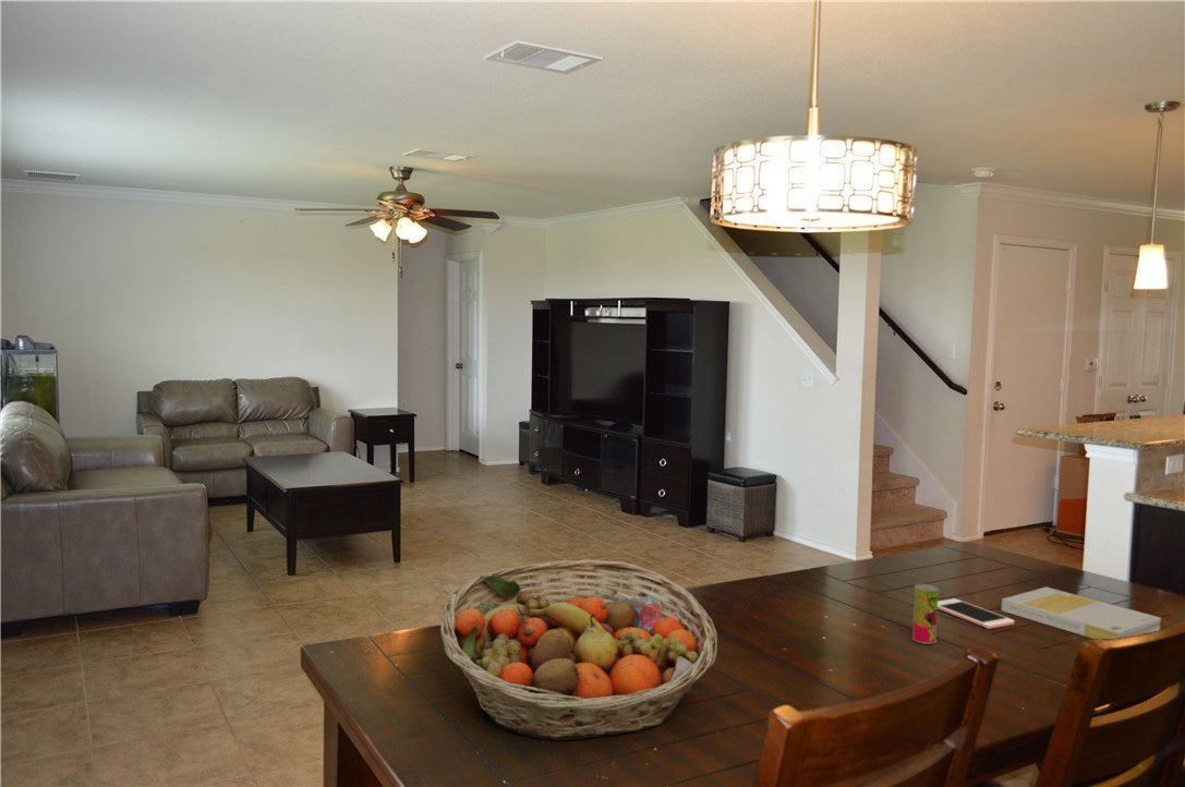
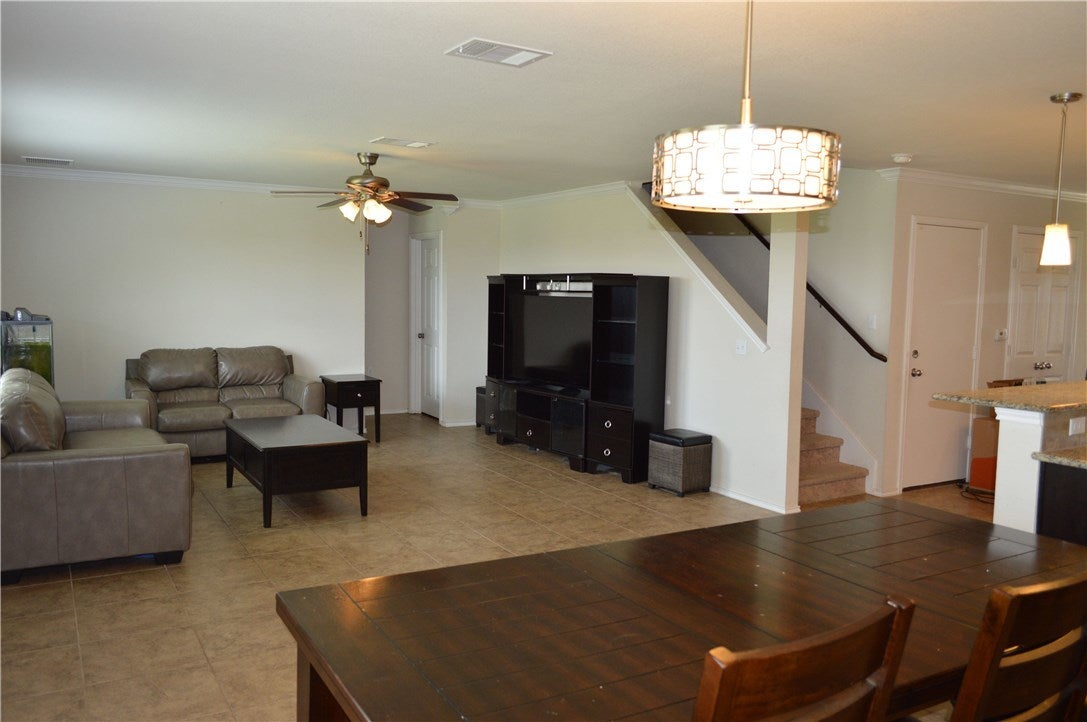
- book [1001,586,1162,640]
- beverage can [910,583,940,645]
- cell phone [938,597,1016,630]
- fruit basket [439,559,718,741]
